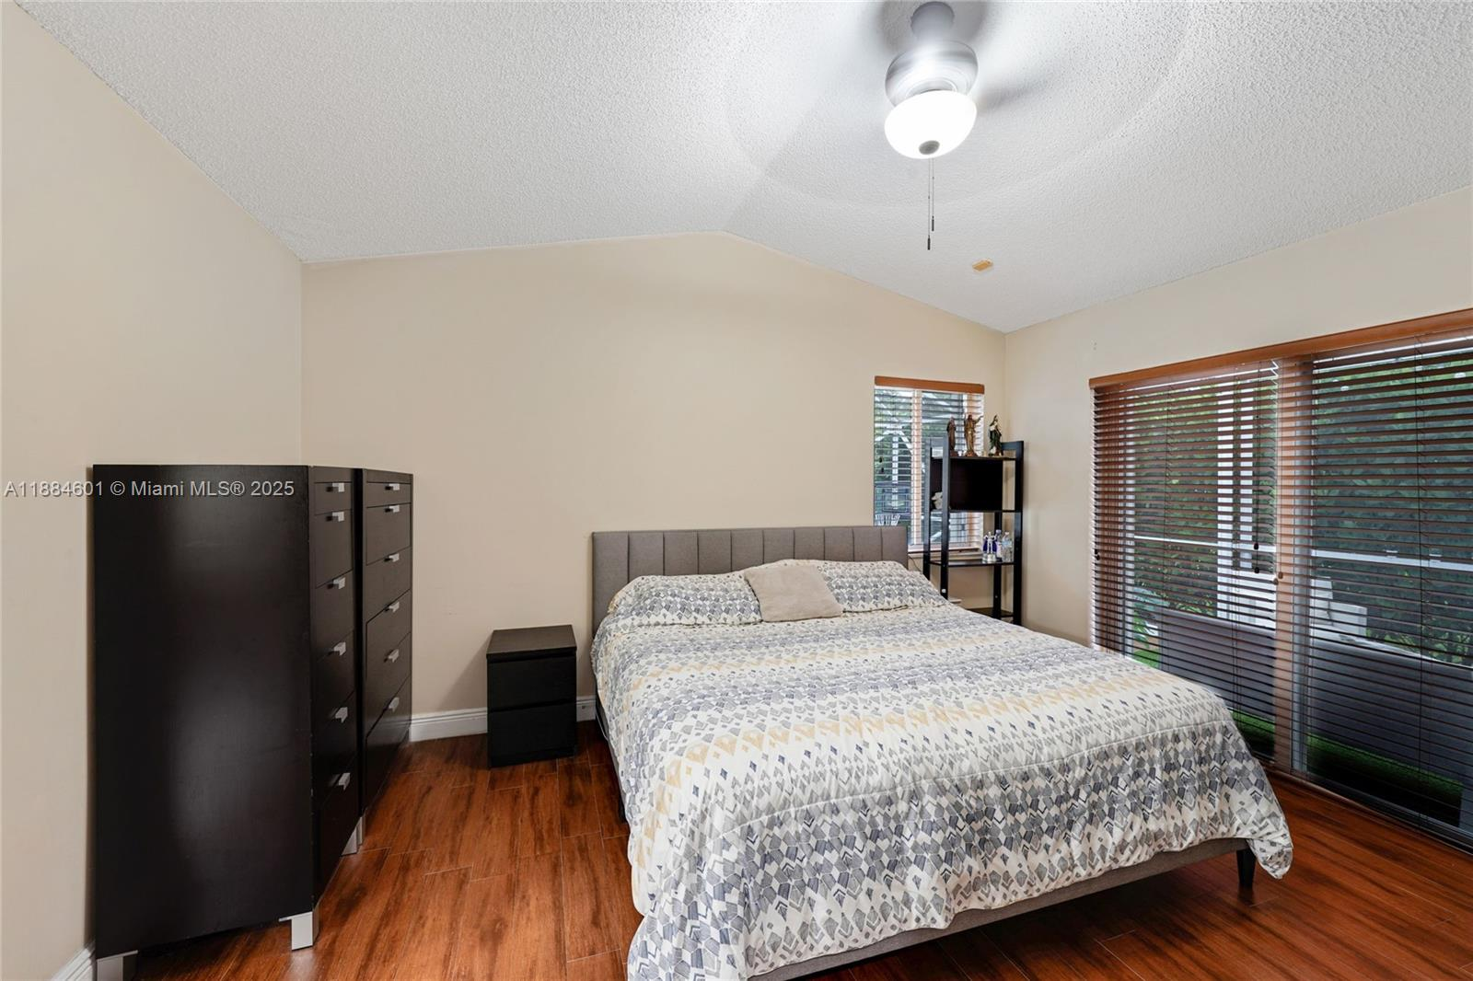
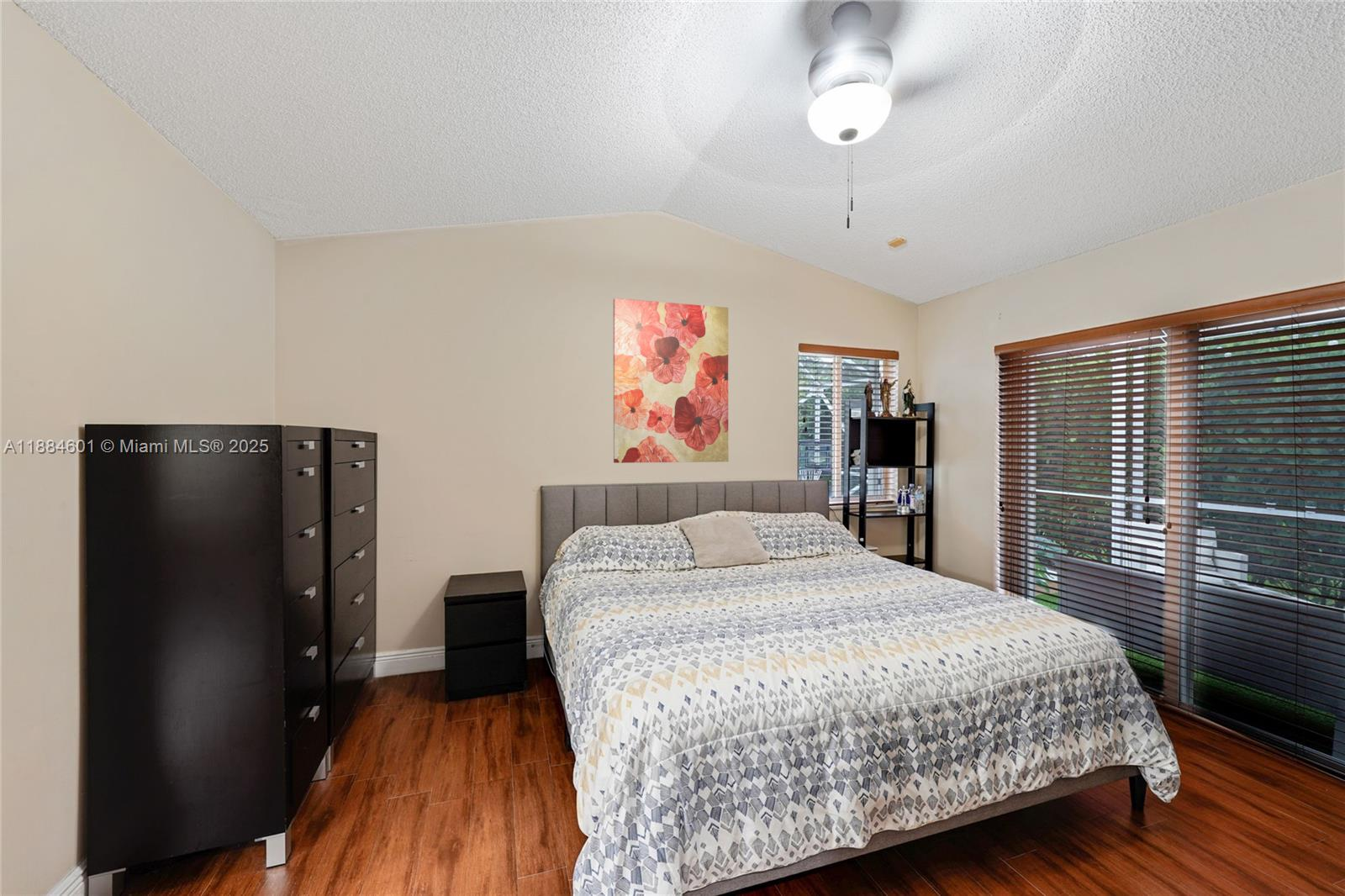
+ wall art [613,298,730,464]
